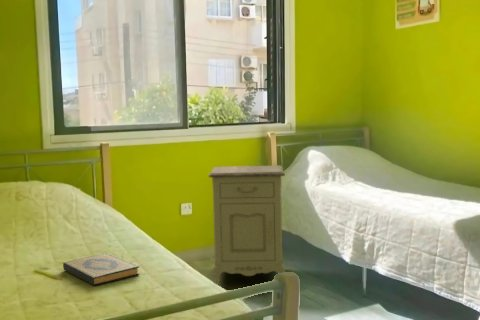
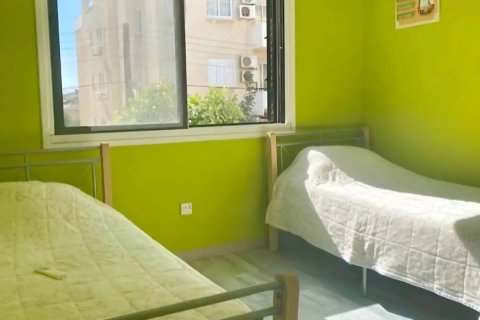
- hardback book [62,252,140,286]
- nightstand [207,164,286,286]
